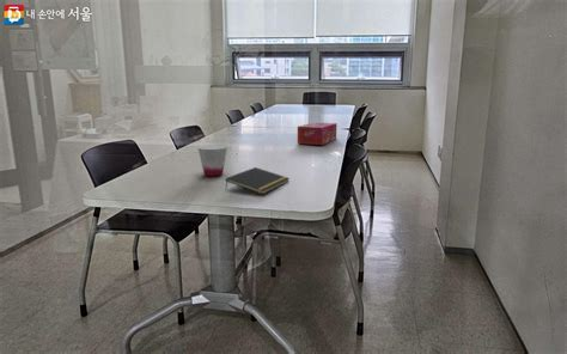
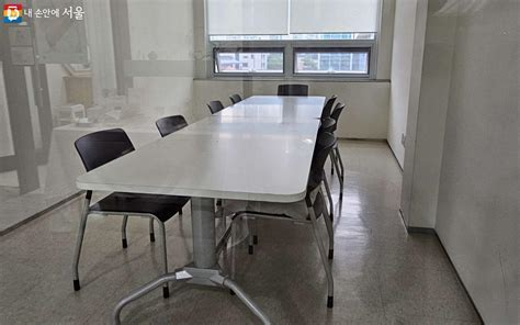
- cup [196,144,228,177]
- tissue box [297,121,339,146]
- notepad [224,166,291,195]
